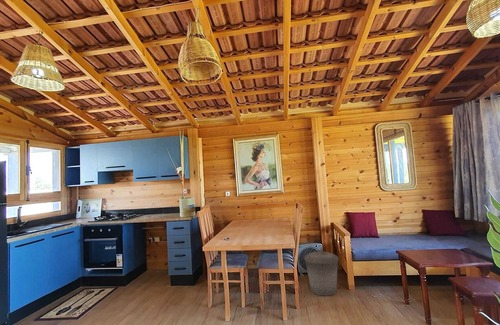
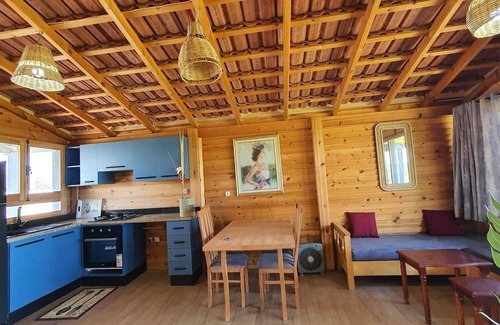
- trash can [303,250,340,297]
